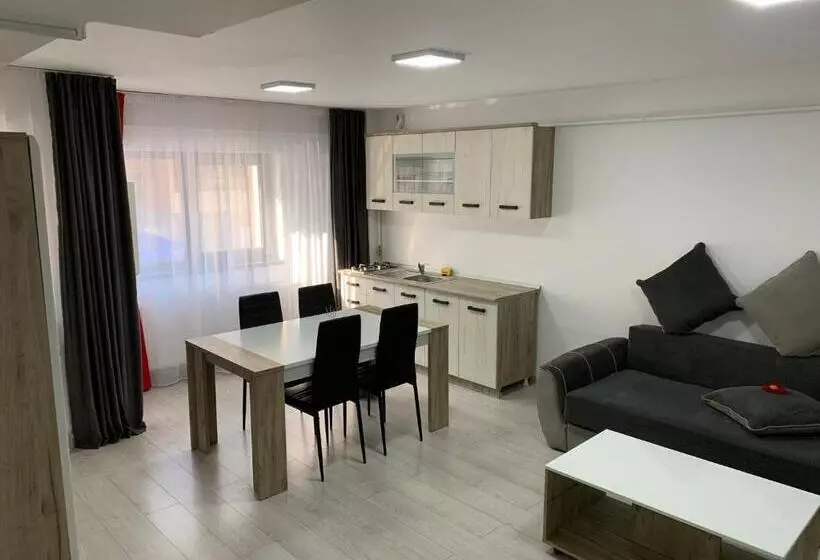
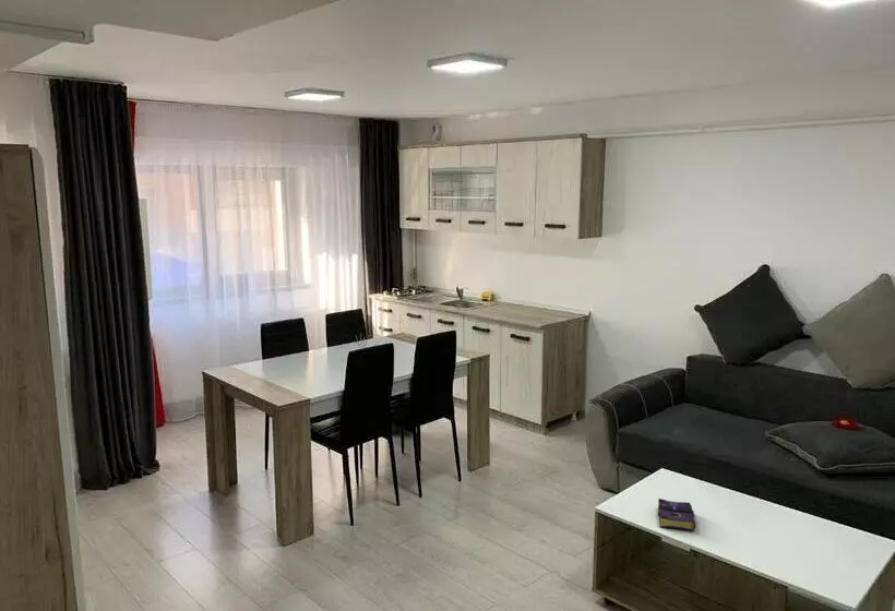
+ book [657,498,696,532]
